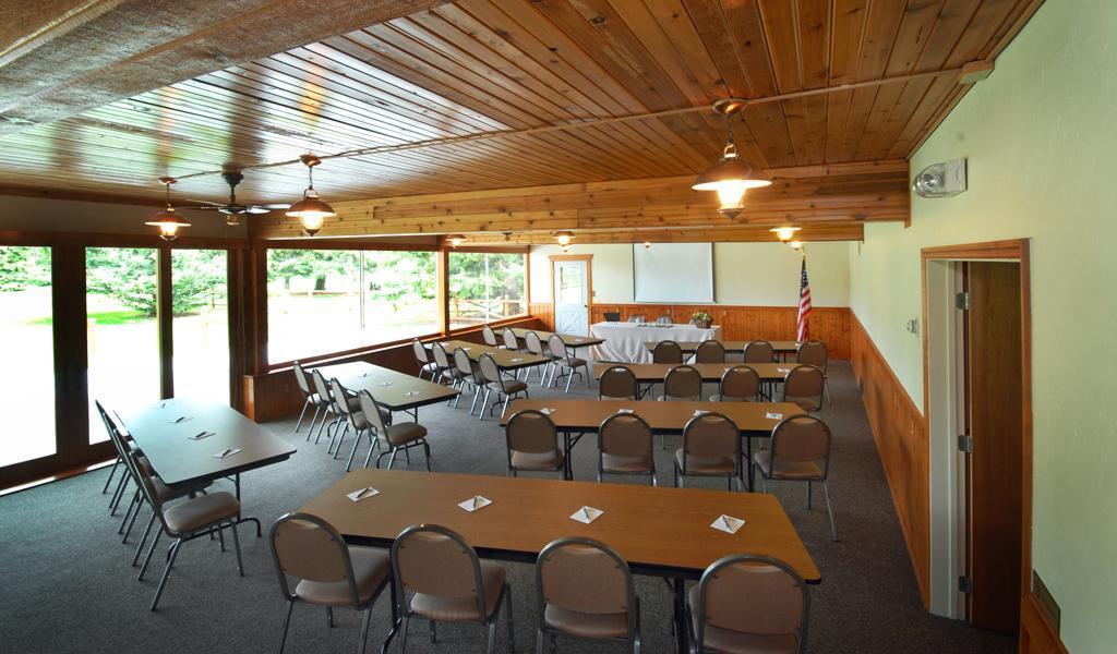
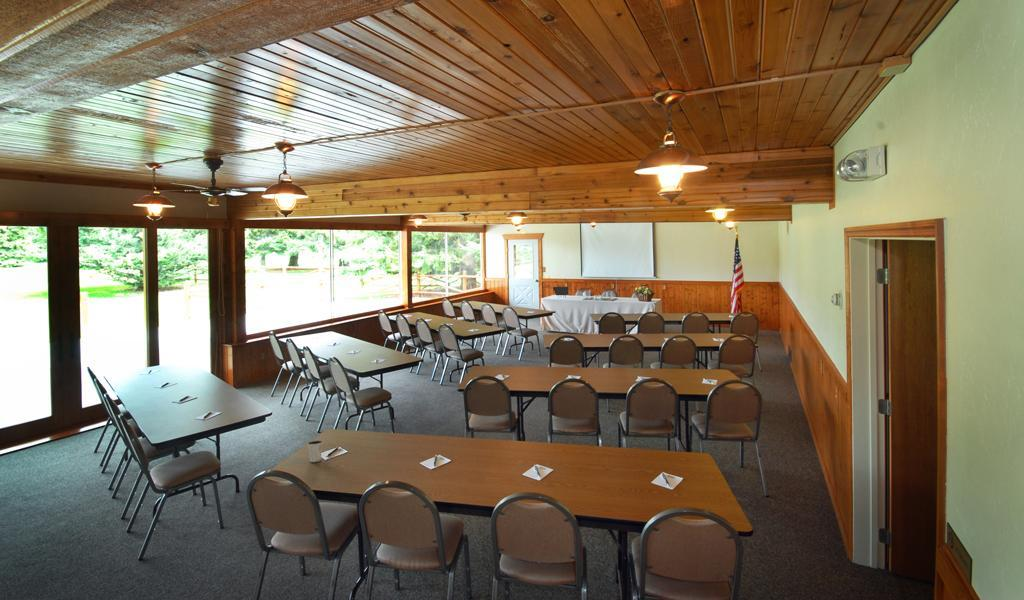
+ dixie cup [306,439,324,463]
